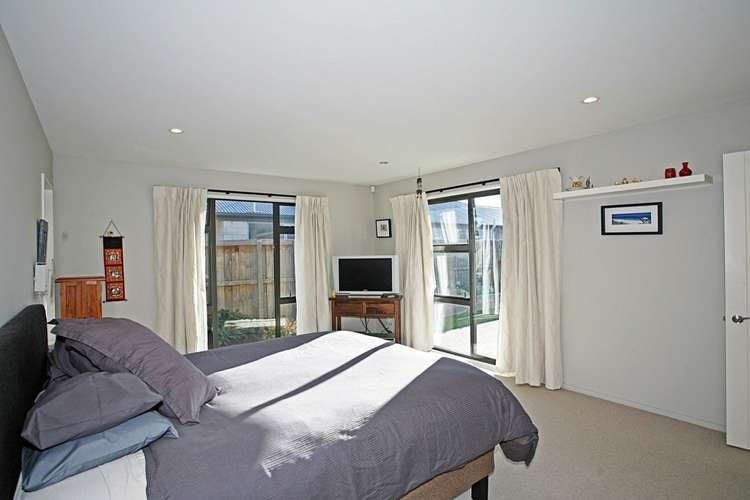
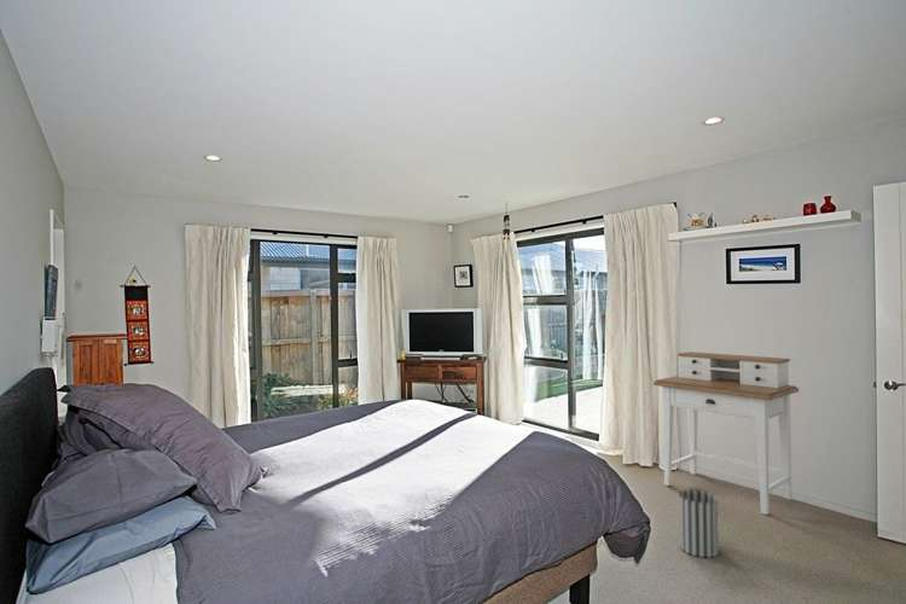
+ desk [652,350,800,516]
+ wastebasket [678,488,720,558]
